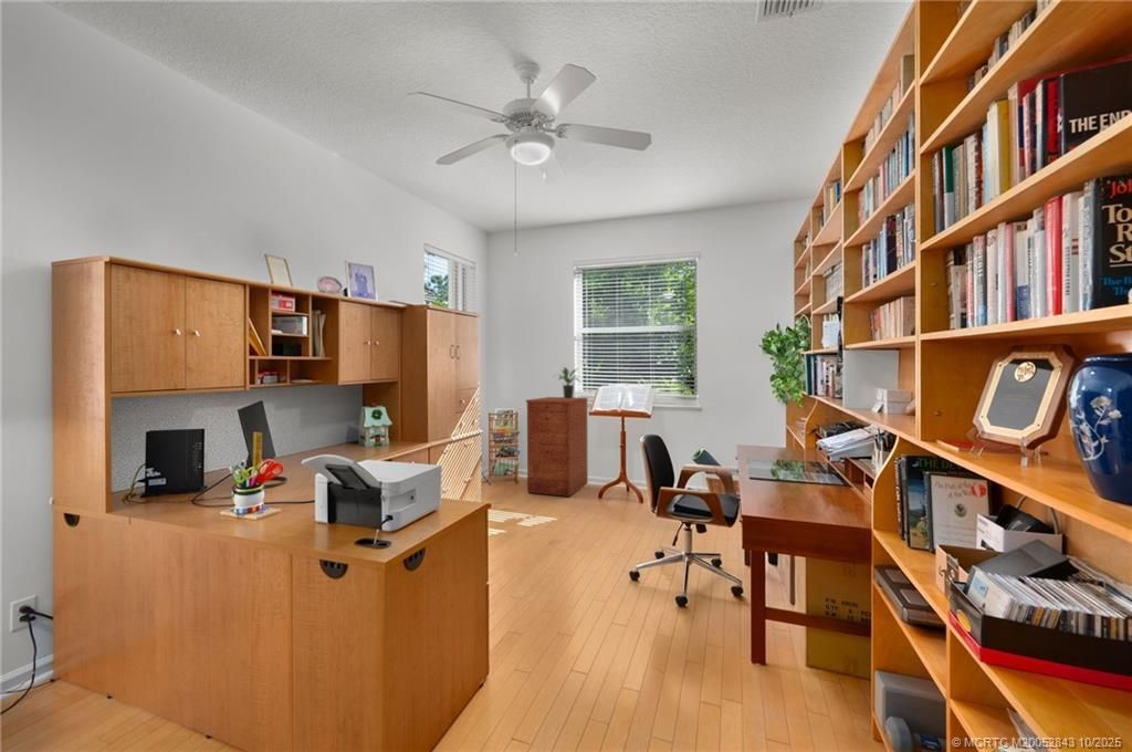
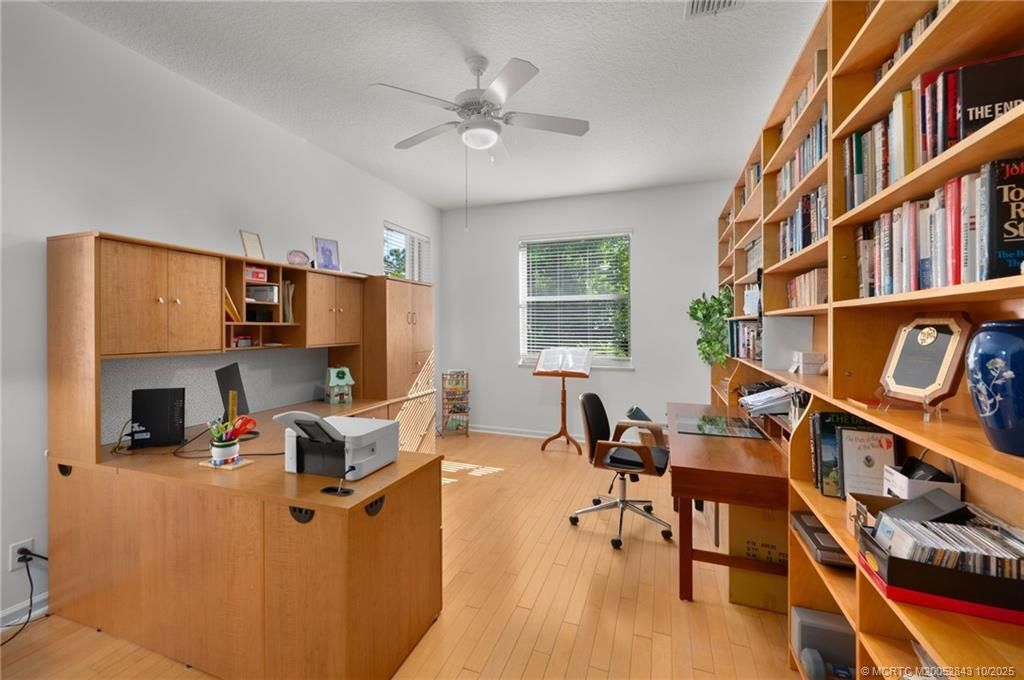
- filing cabinet [525,396,589,498]
- potted plant [554,366,581,399]
